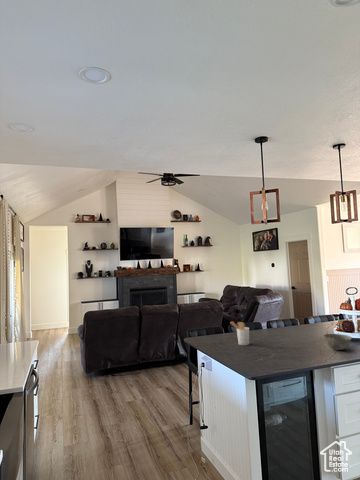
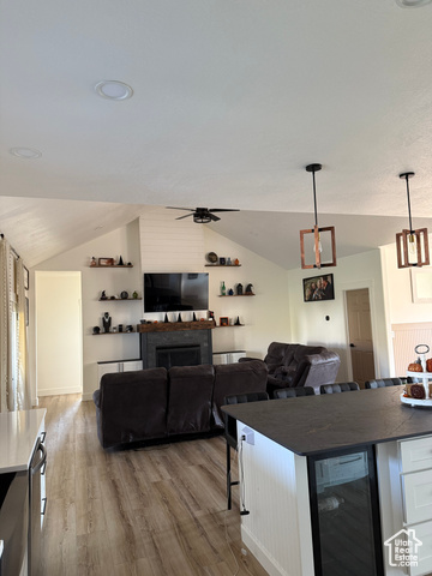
- bowl [323,333,353,351]
- utensil holder [230,320,250,346]
